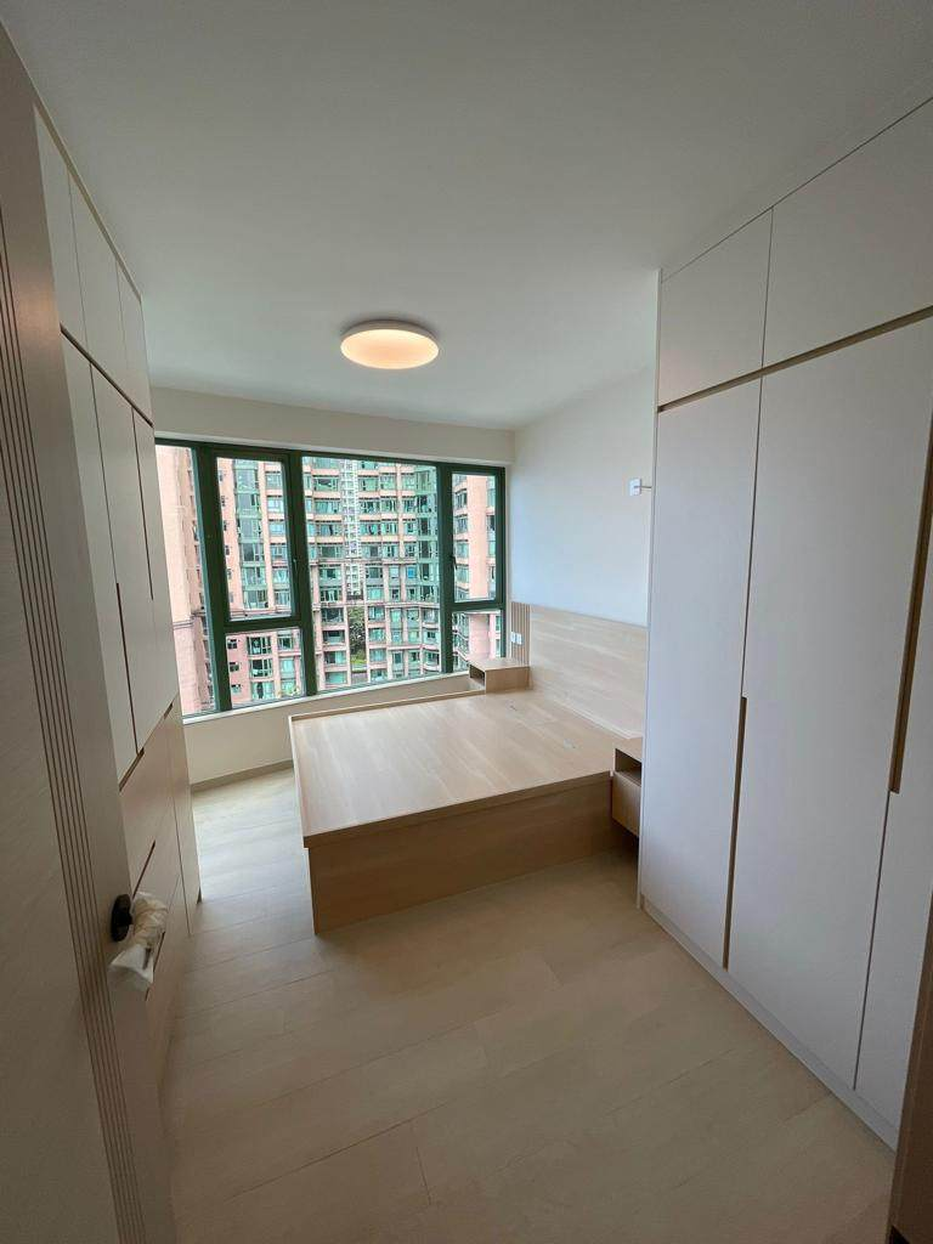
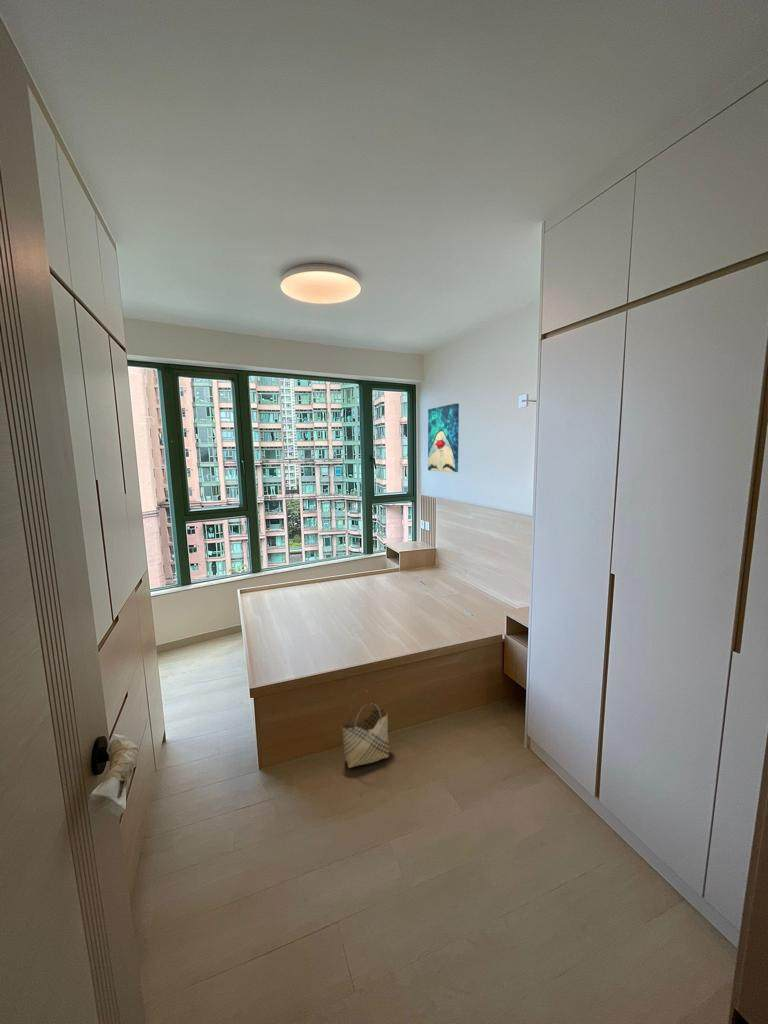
+ woven basket [340,688,390,769]
+ wall art [427,402,460,473]
